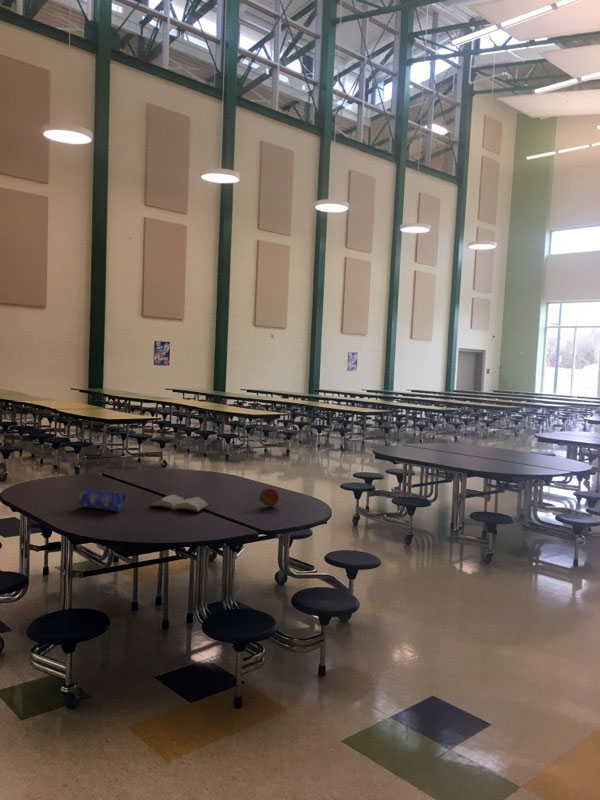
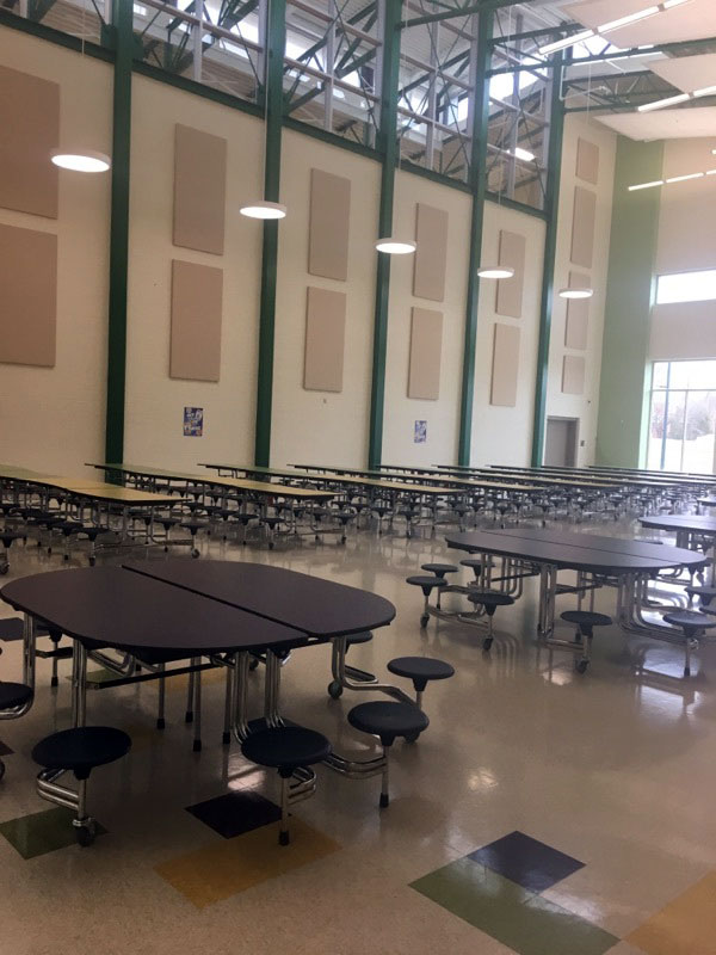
- fruit [258,487,280,507]
- hardback book [148,493,212,513]
- pencil case [78,488,127,512]
